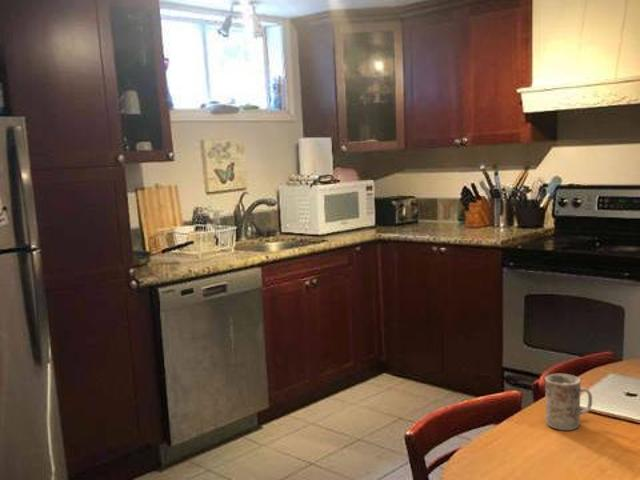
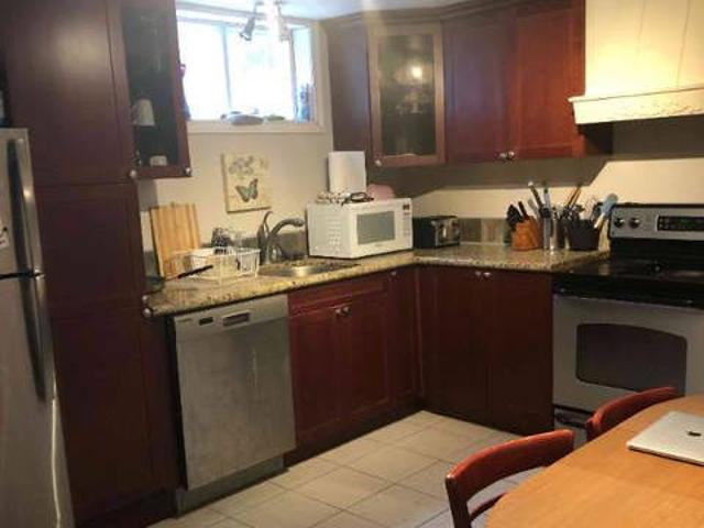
- mug [544,373,593,431]
